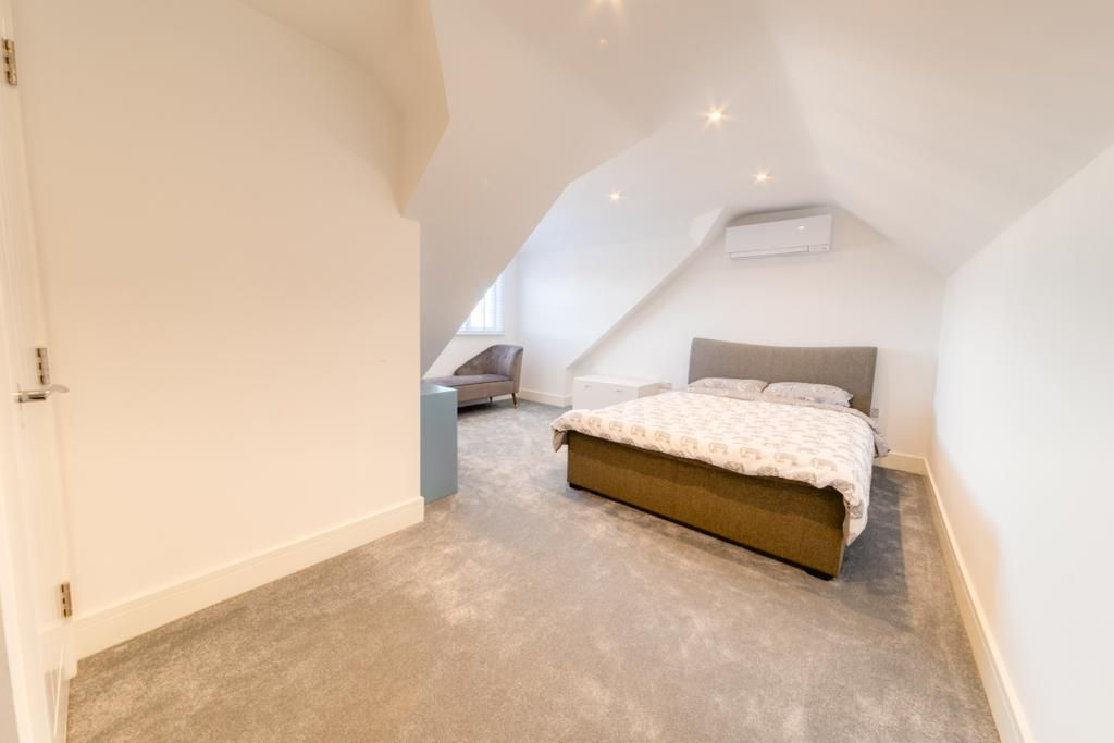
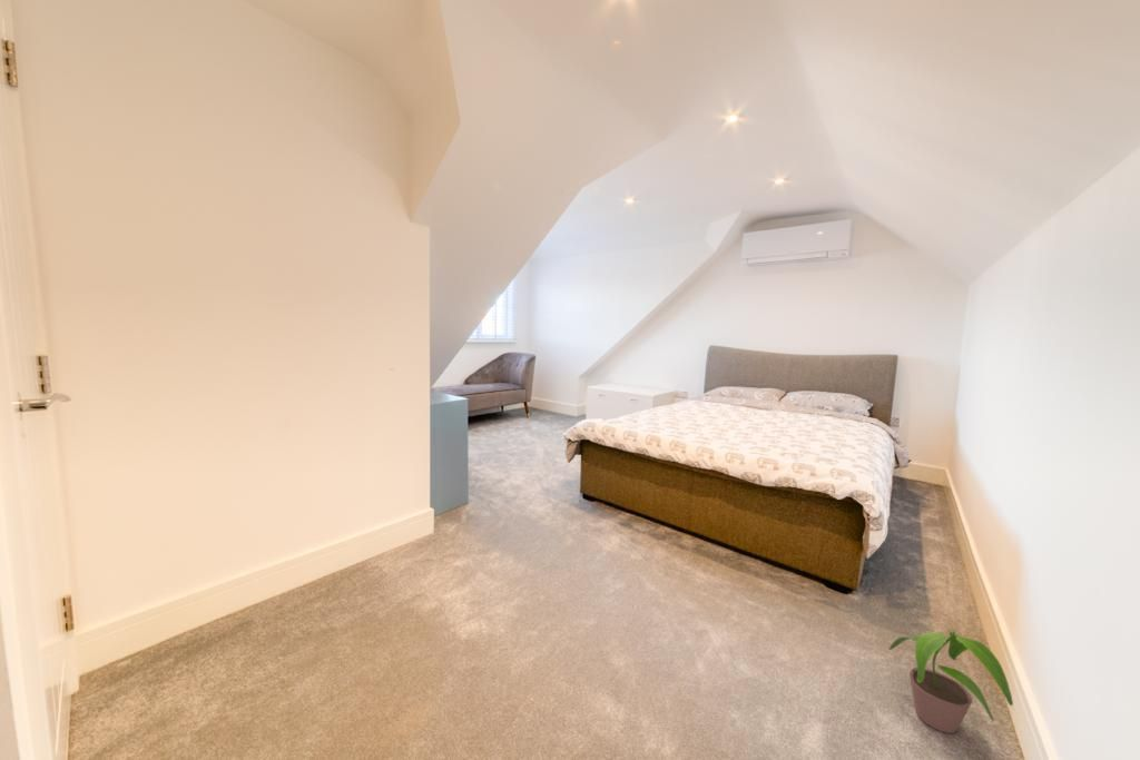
+ potted plant [887,630,1014,734]
